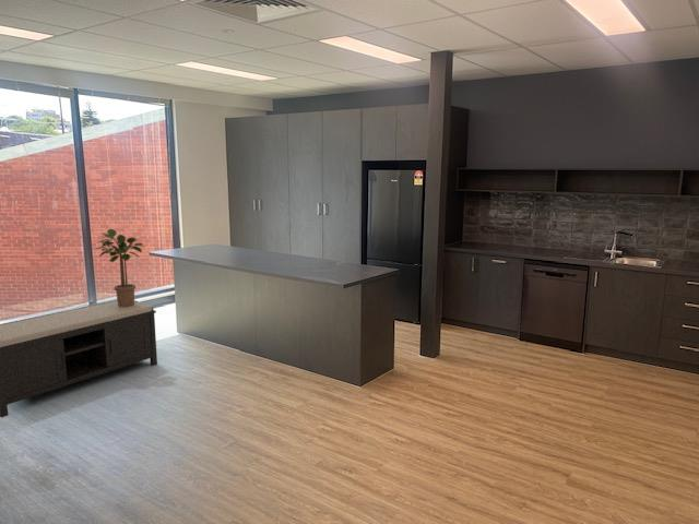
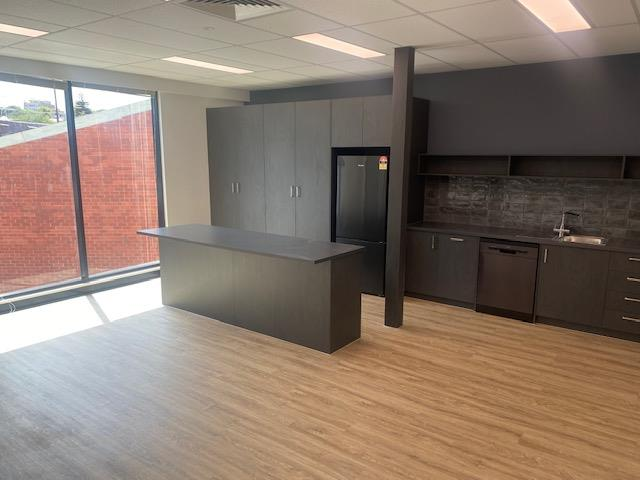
- potted plant [94,228,145,307]
- bench [0,300,158,419]
